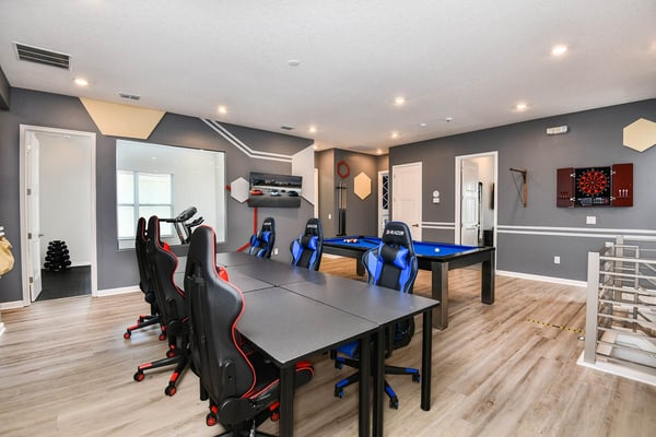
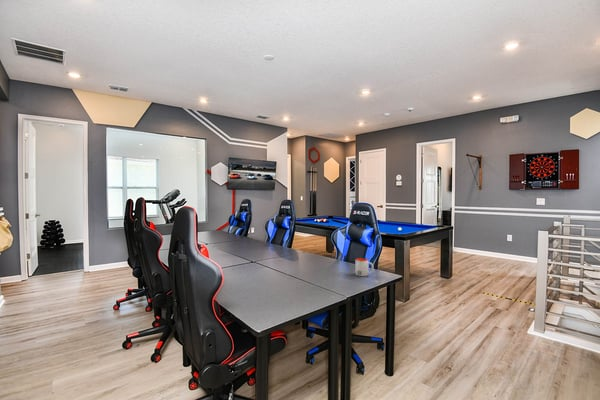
+ mug [355,257,374,277]
